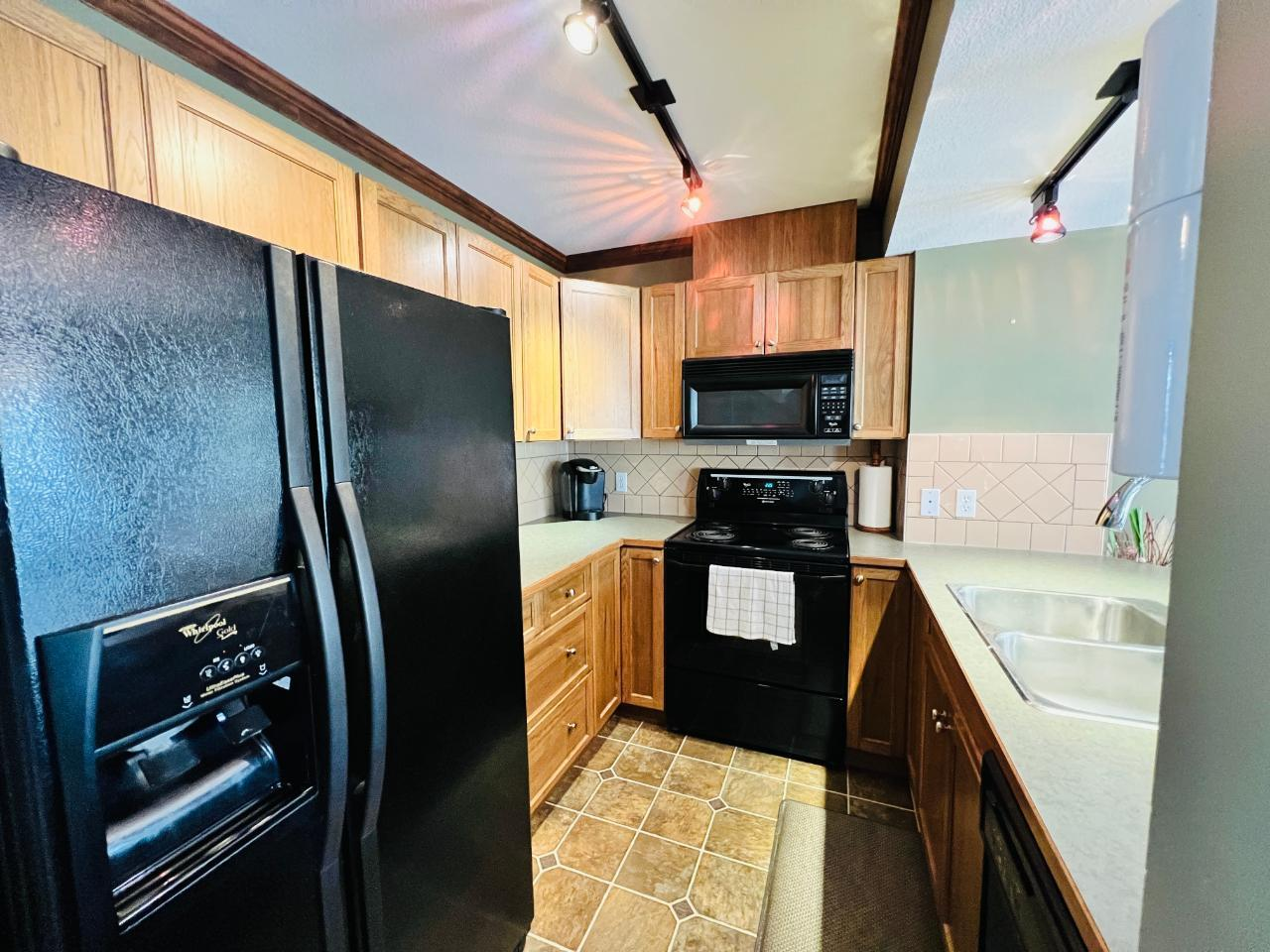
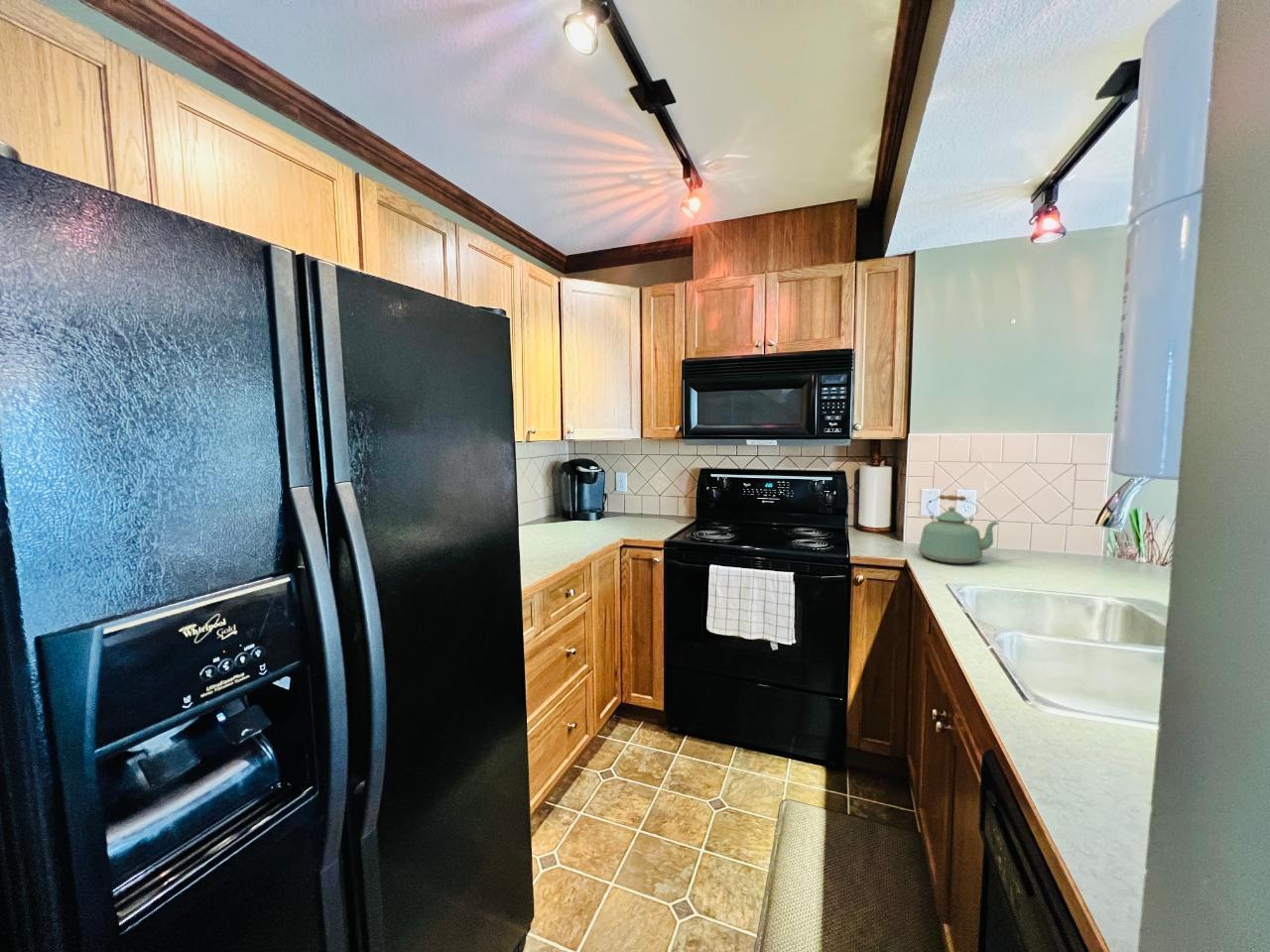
+ kettle [918,494,999,564]
